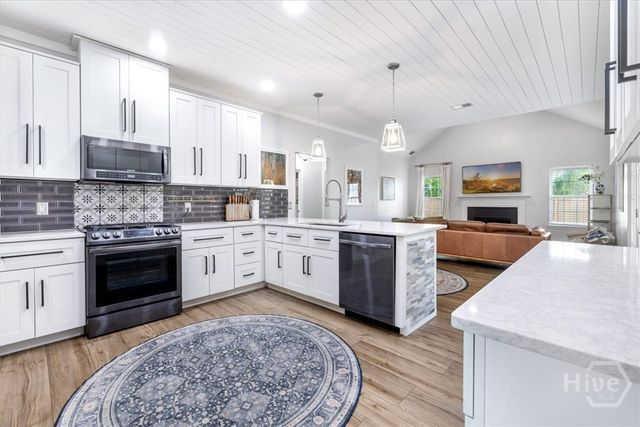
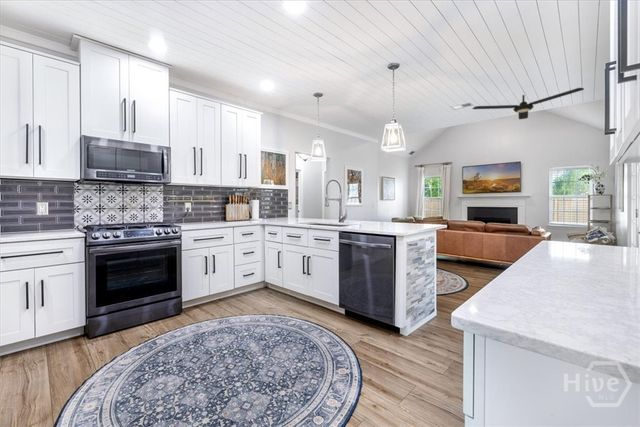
+ ceiling fan [472,87,585,120]
